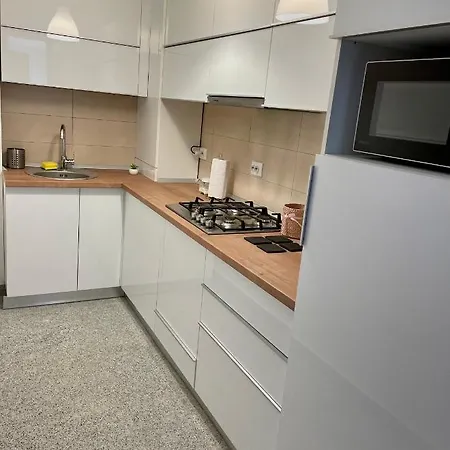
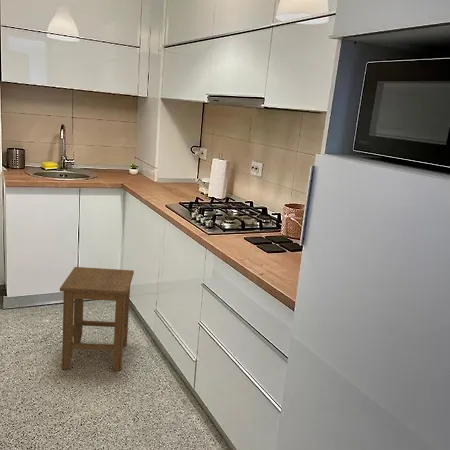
+ stool [59,266,135,372]
